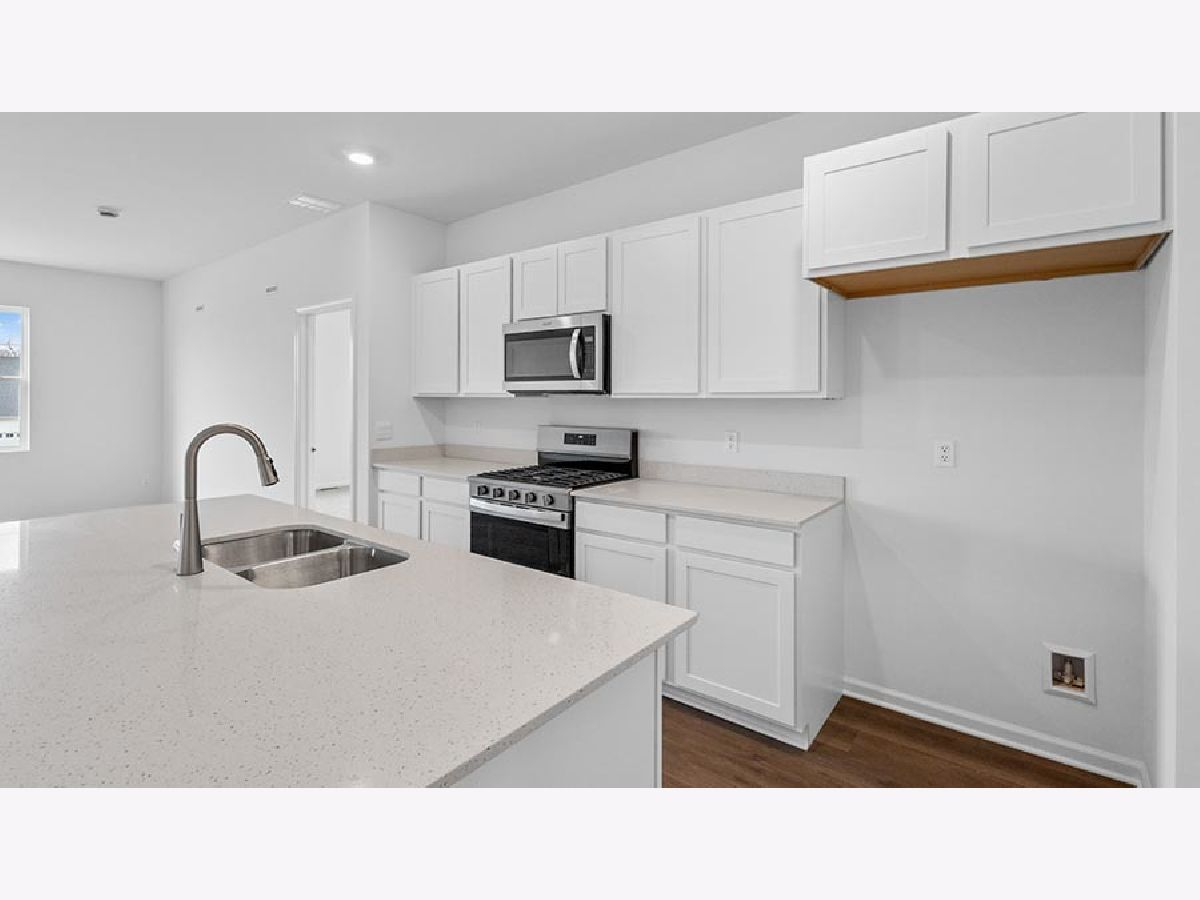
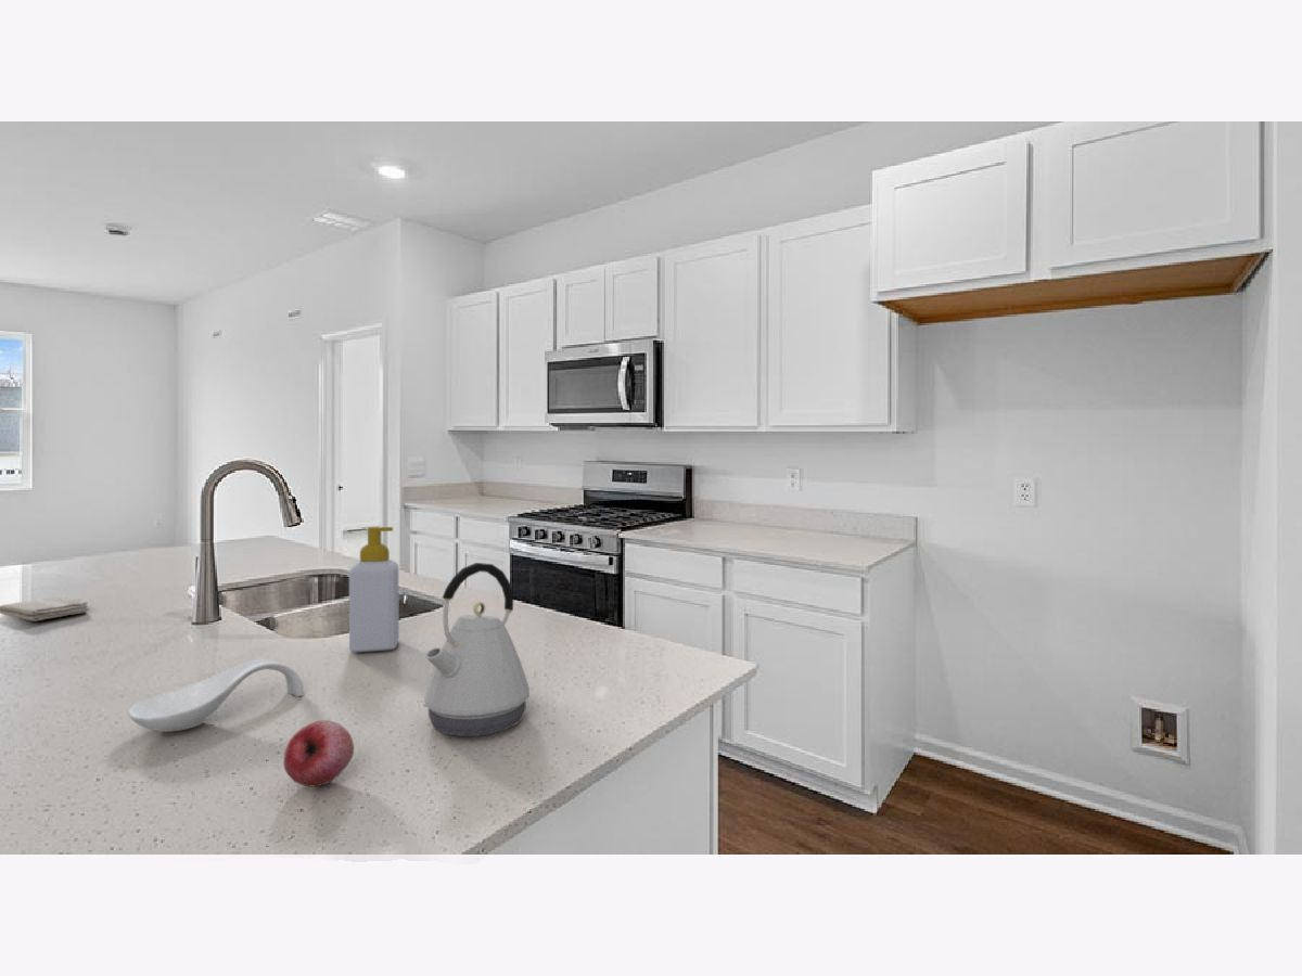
+ fruit [283,719,355,787]
+ soap bottle [348,526,400,653]
+ kettle [423,562,531,737]
+ washcloth [0,595,91,622]
+ spoon rest [128,659,305,733]
